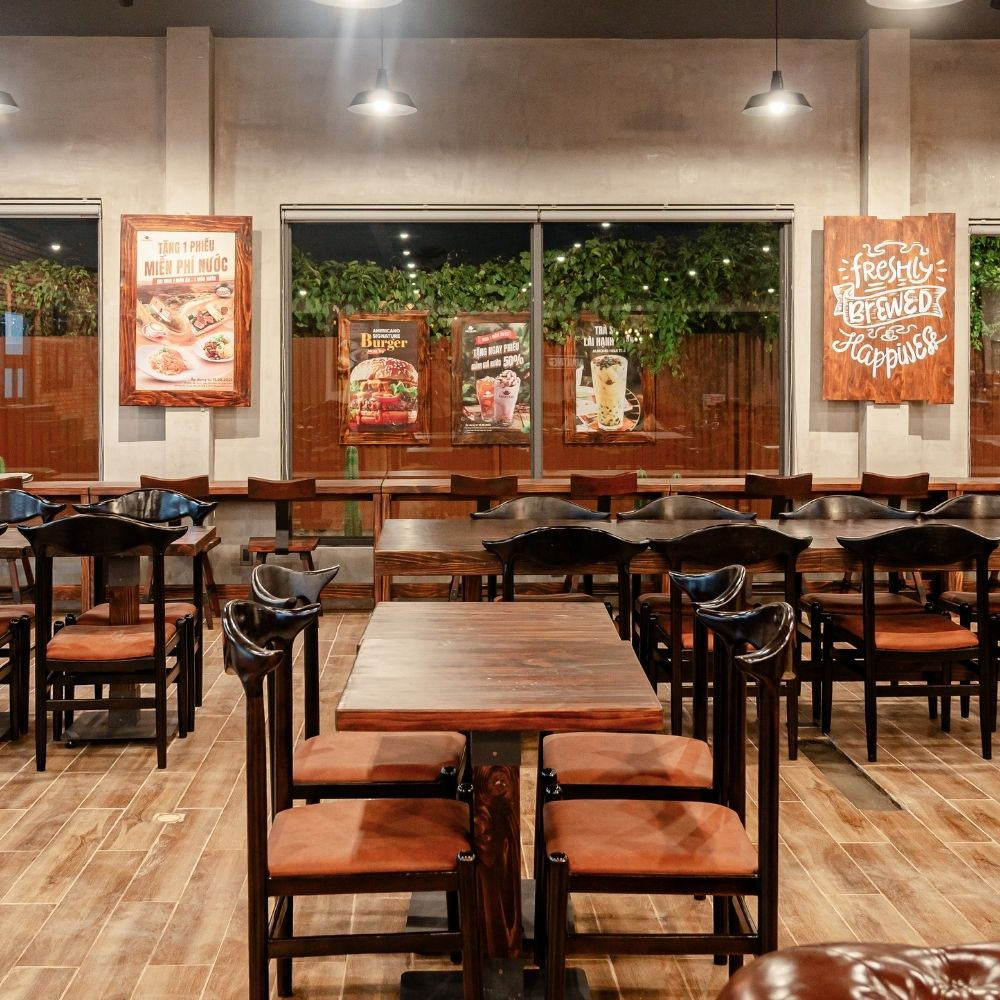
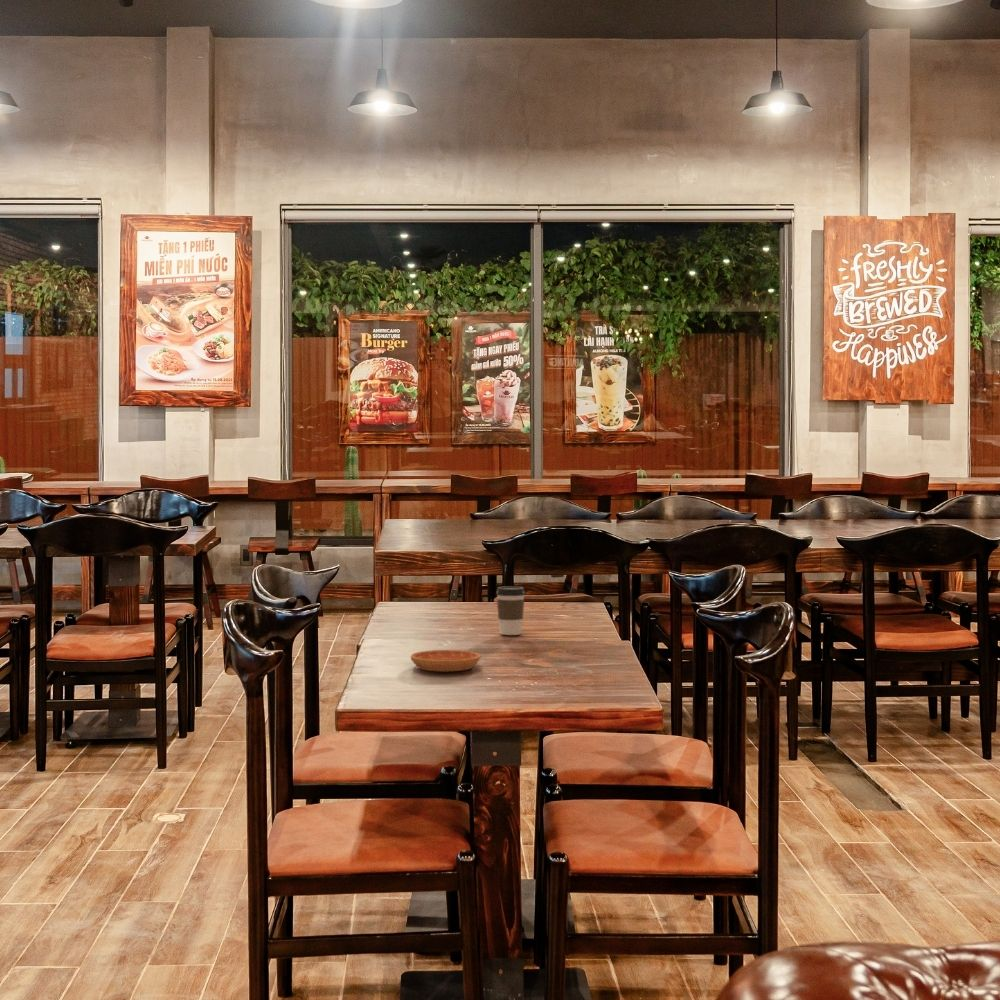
+ saucer [410,649,481,672]
+ coffee cup [495,585,526,636]
